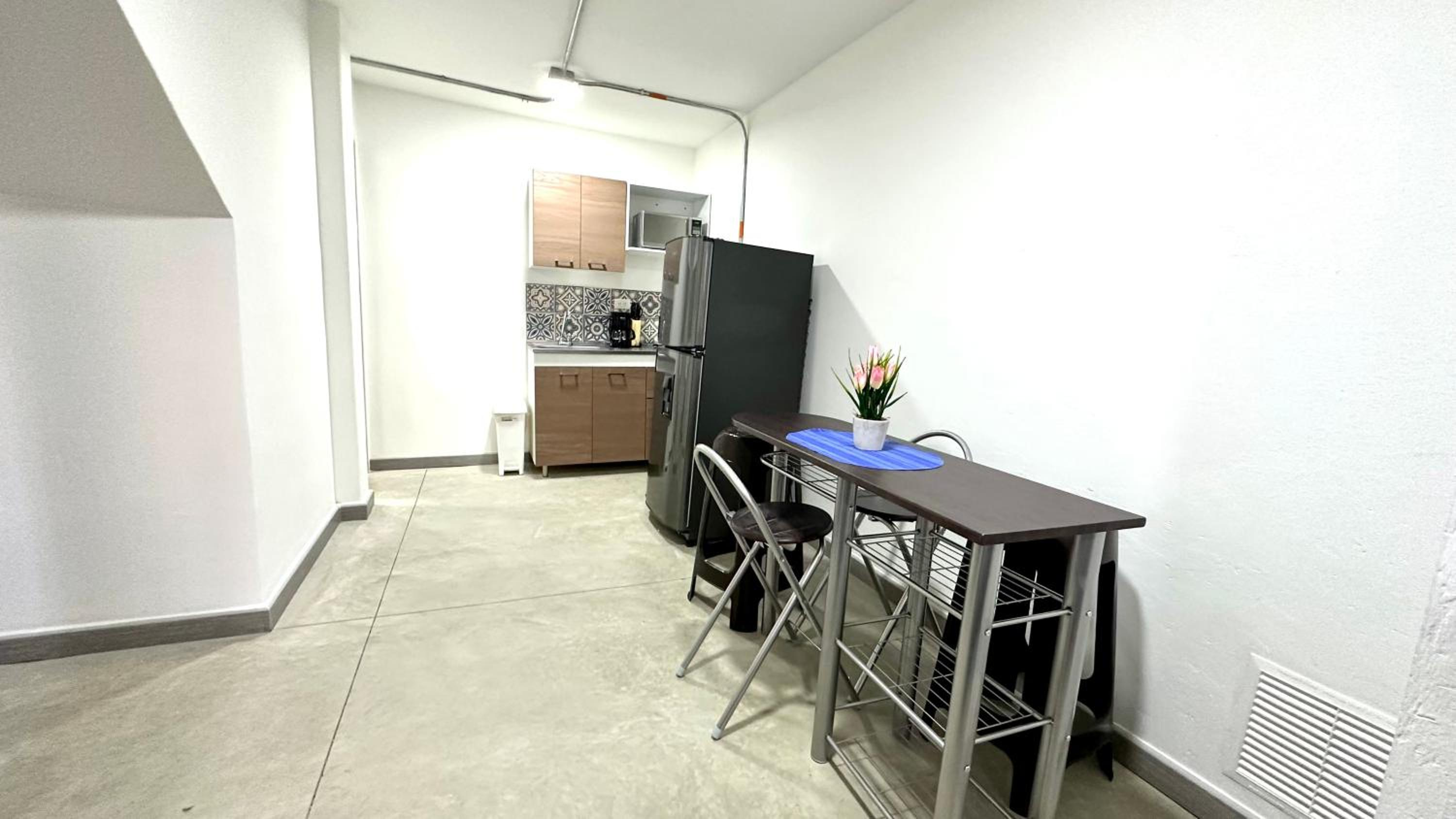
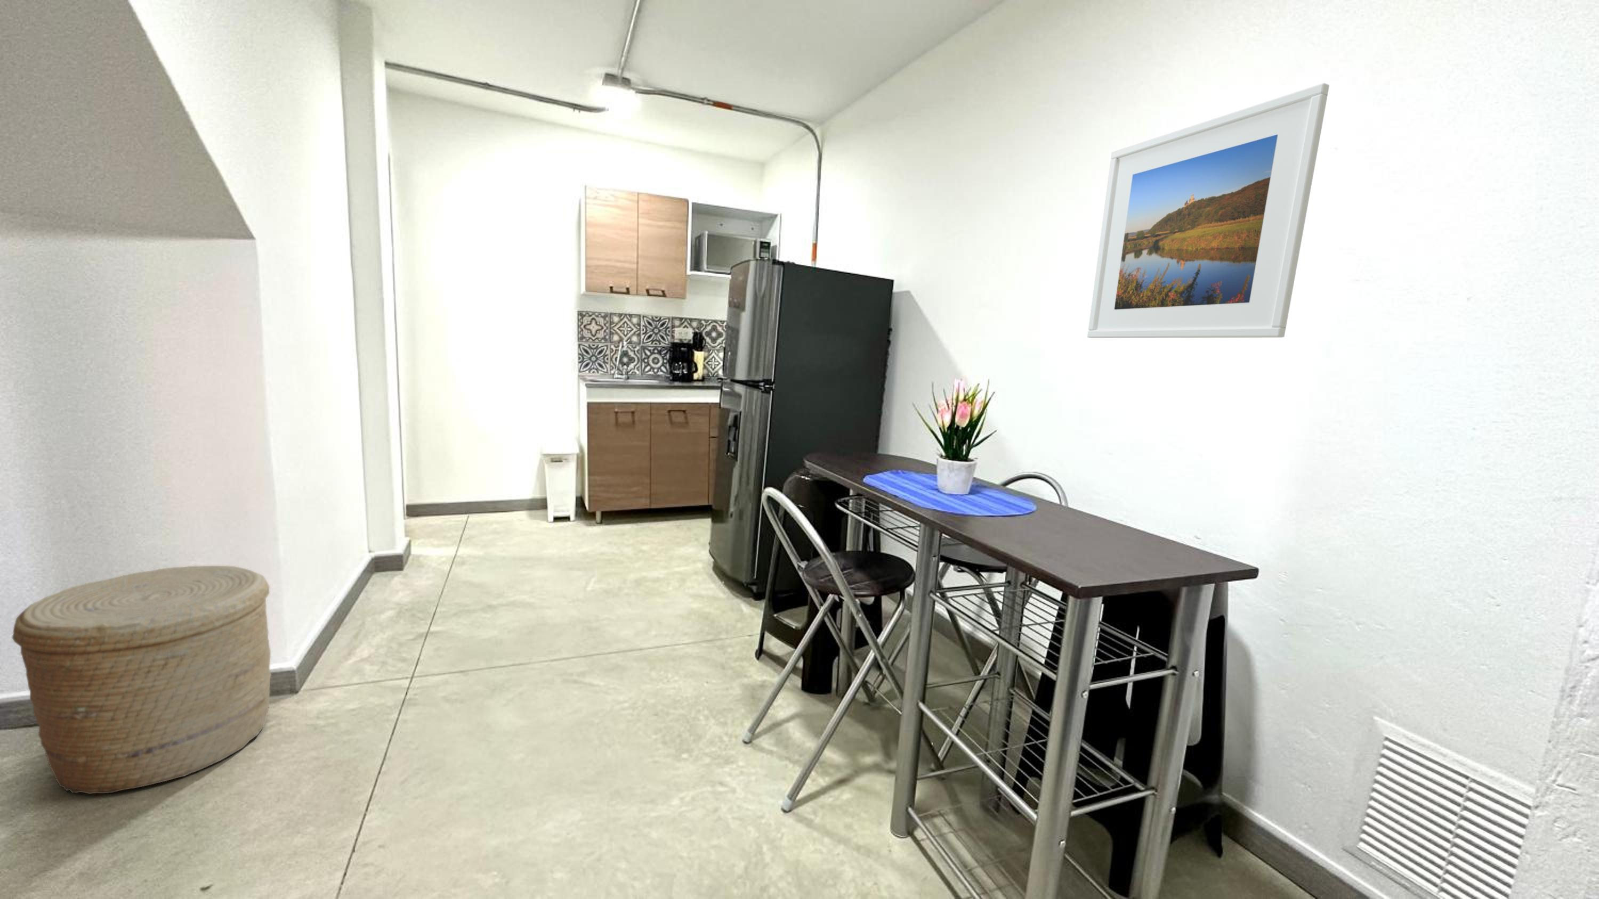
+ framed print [1087,82,1330,339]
+ basket [12,565,272,795]
